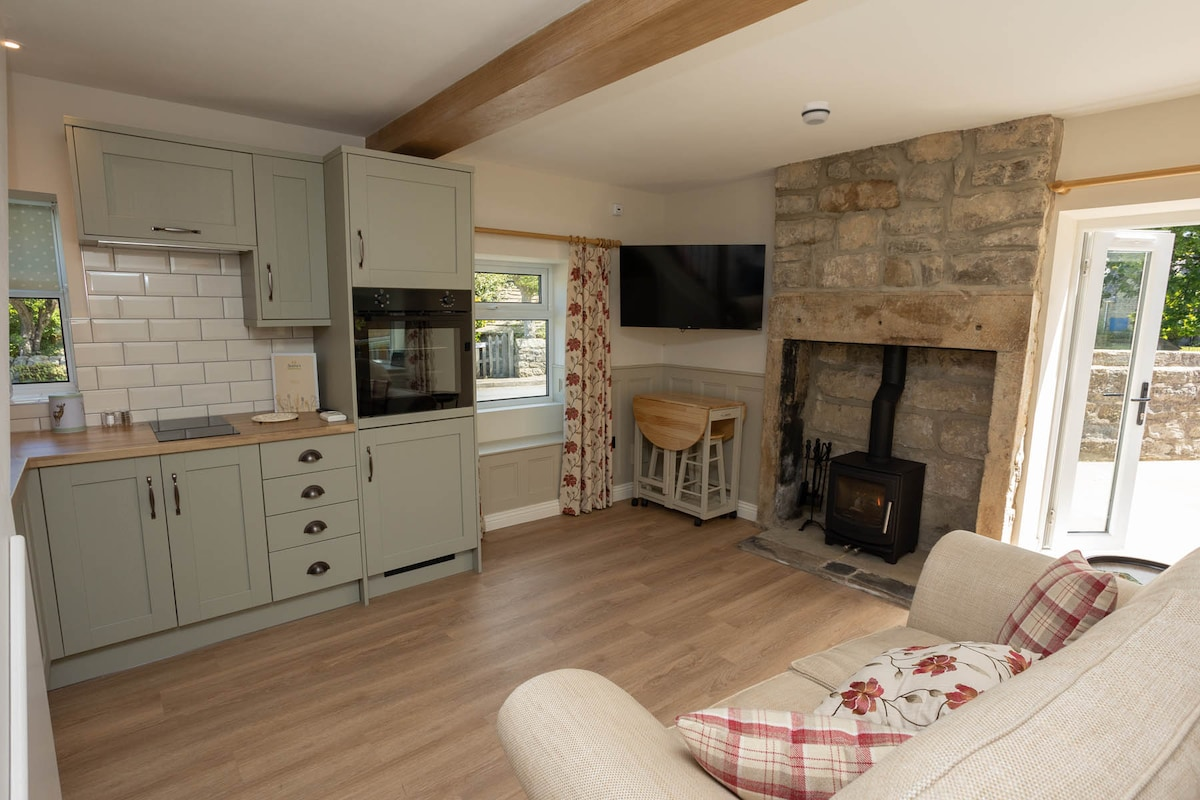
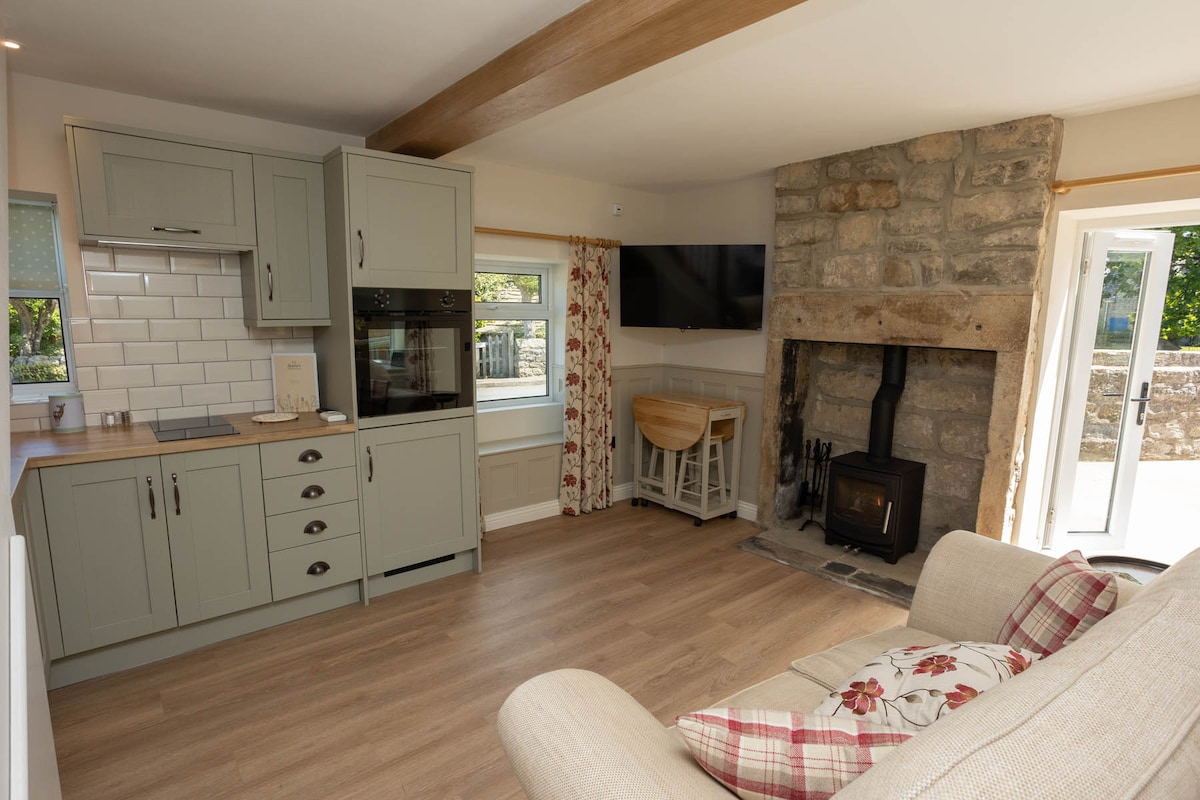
- smoke detector [800,100,832,126]
